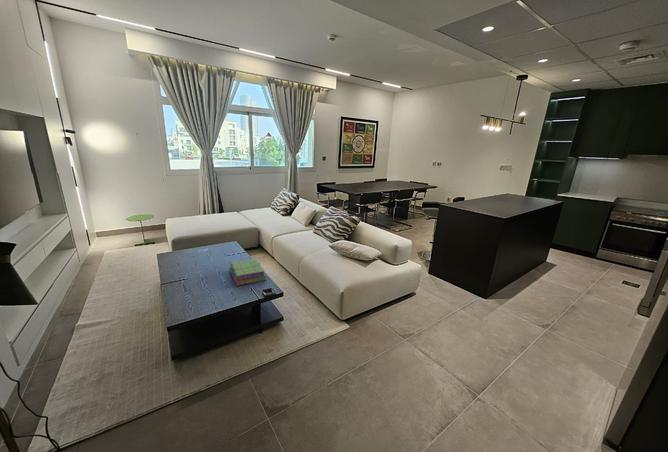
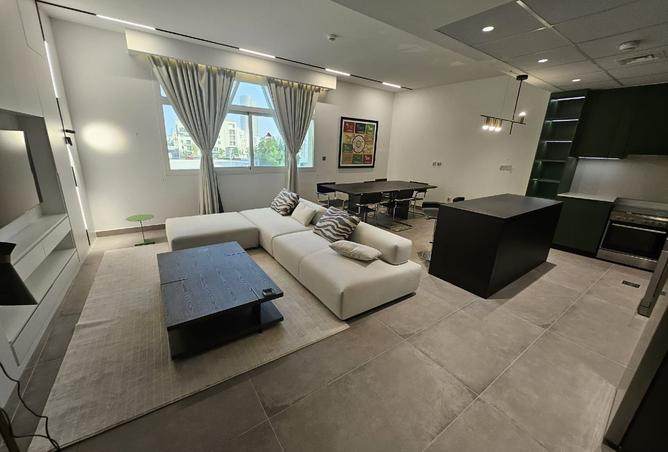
- stack of books [229,258,267,287]
